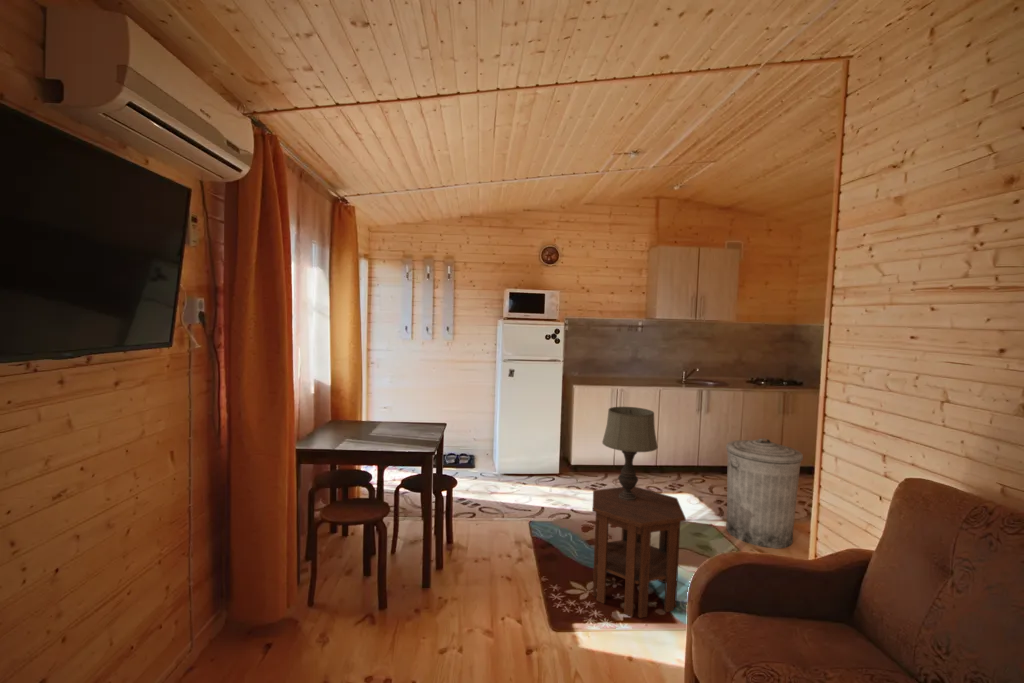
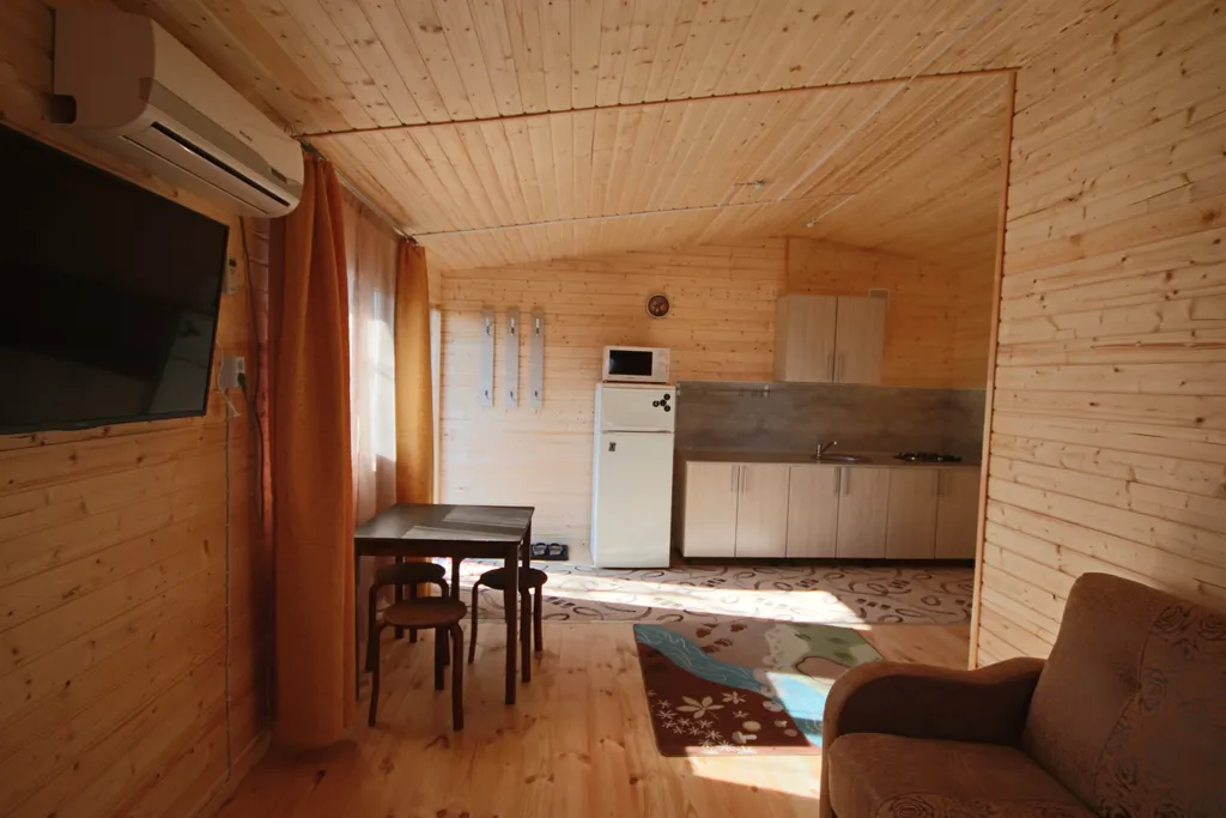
- trash can [725,437,804,550]
- side table [592,486,687,619]
- table lamp [601,406,659,501]
